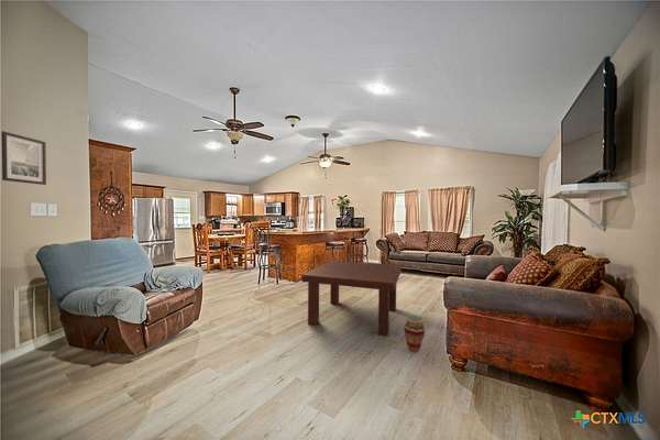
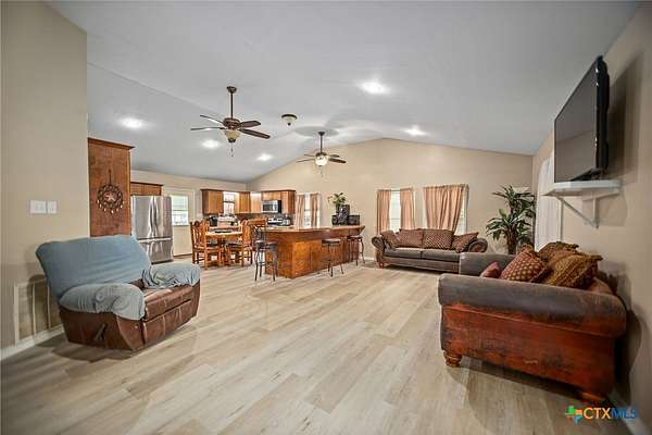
- coffee table [301,260,403,338]
- wall art [1,130,47,186]
- vase [404,315,426,353]
